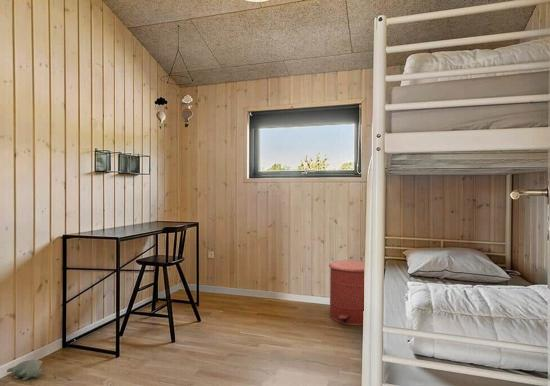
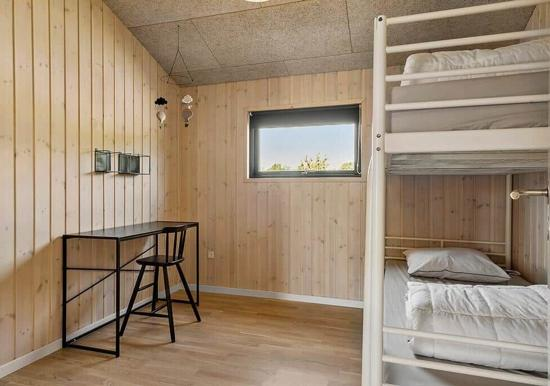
- plush toy [6,359,43,382]
- trash can [328,259,365,326]
